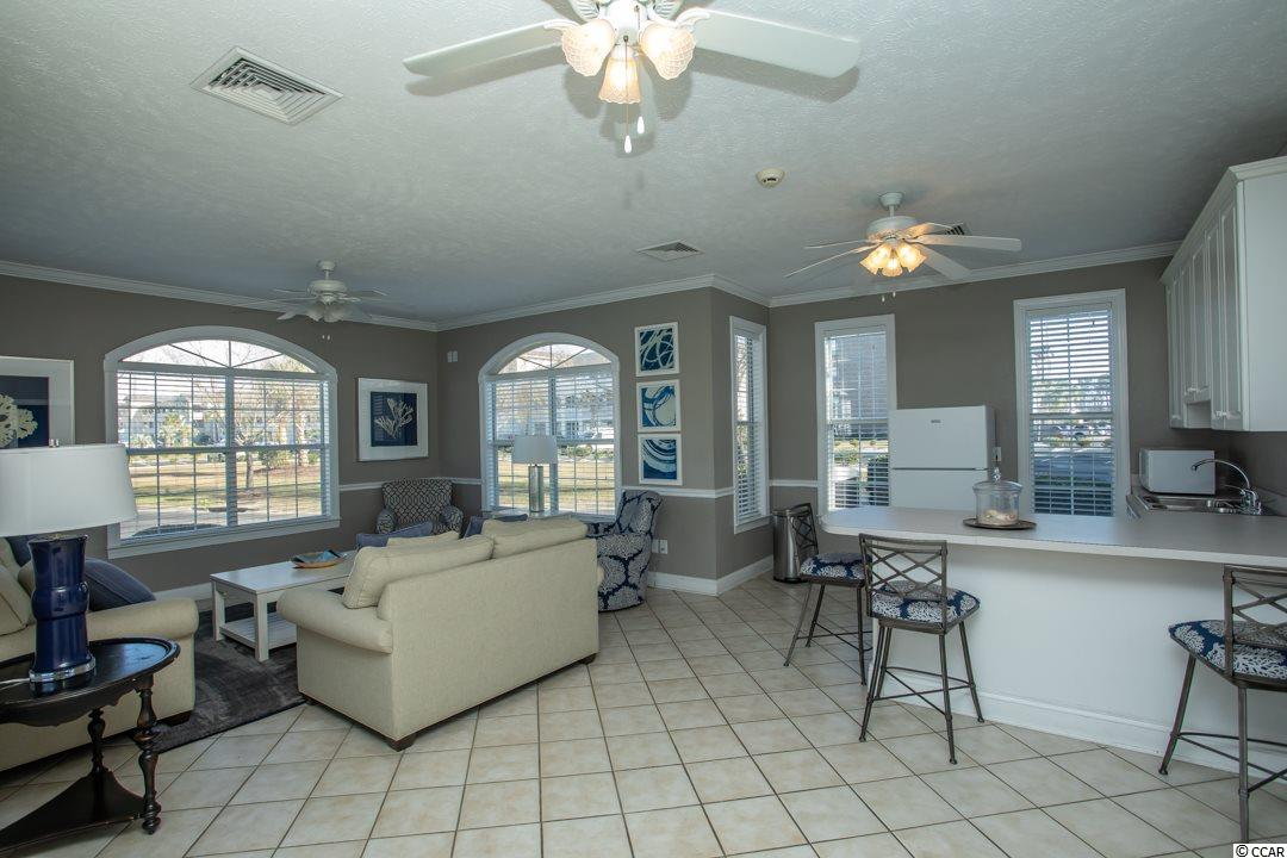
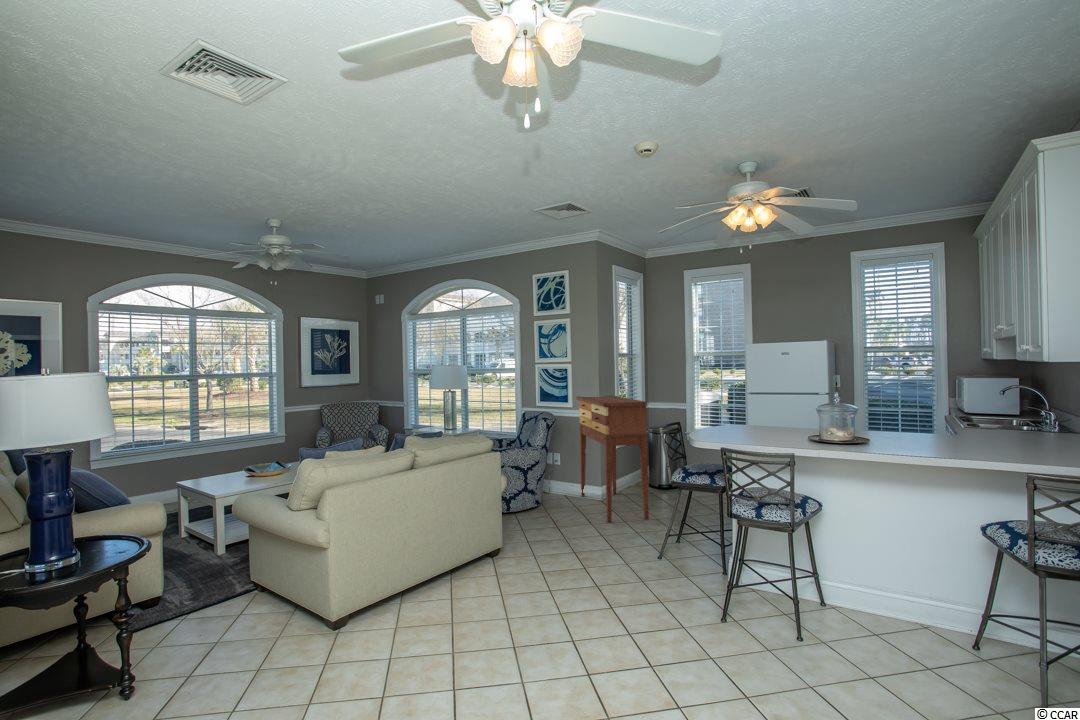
+ console table [575,395,650,523]
